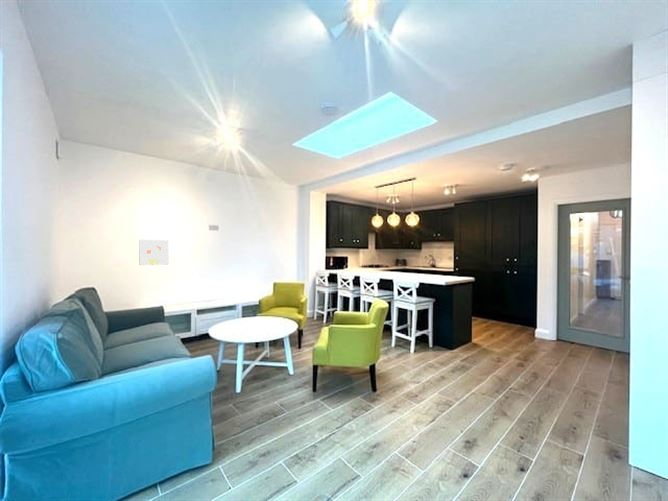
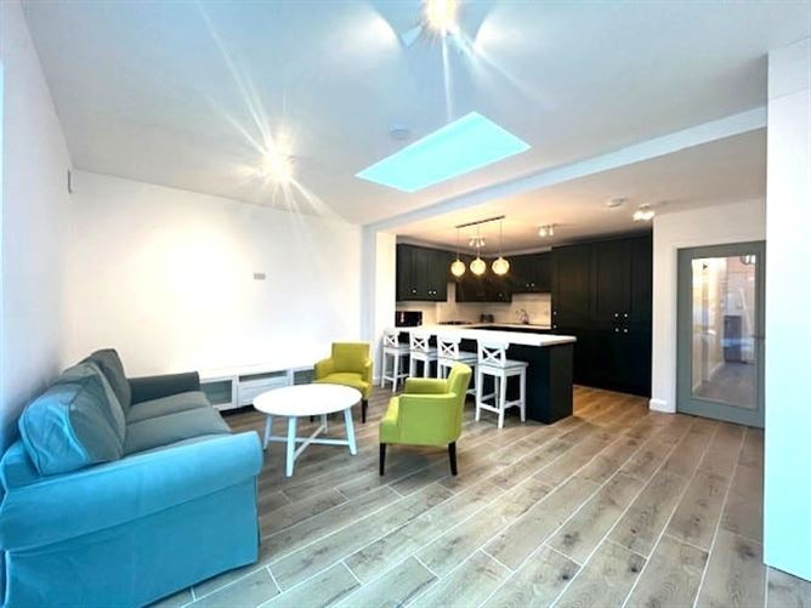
- wall art [139,239,169,266]
